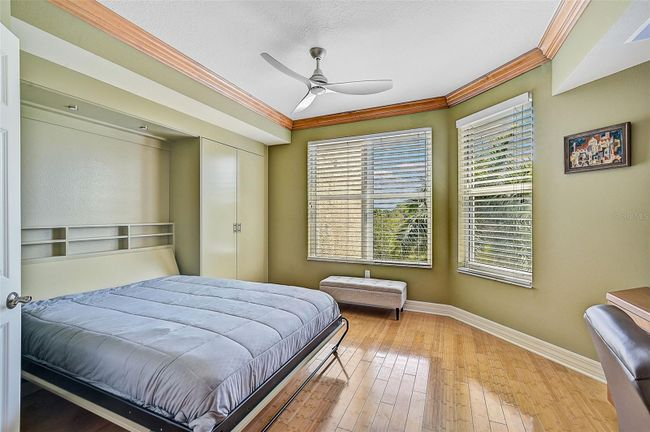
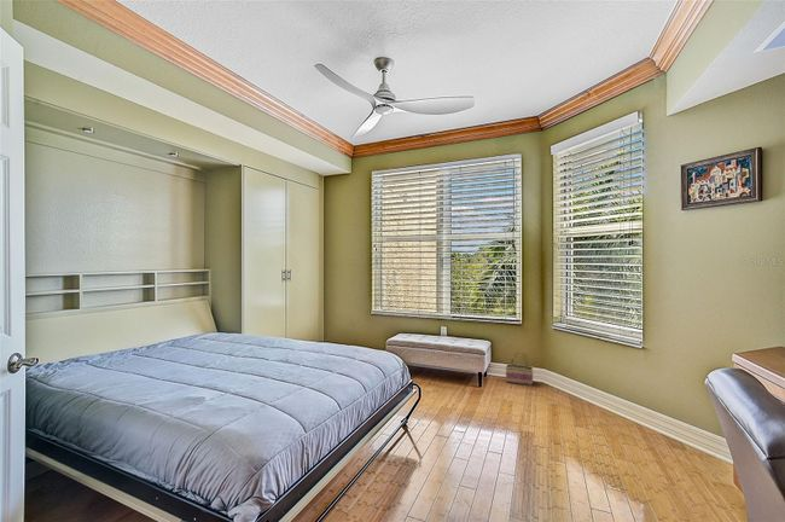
+ basket [505,350,534,387]
